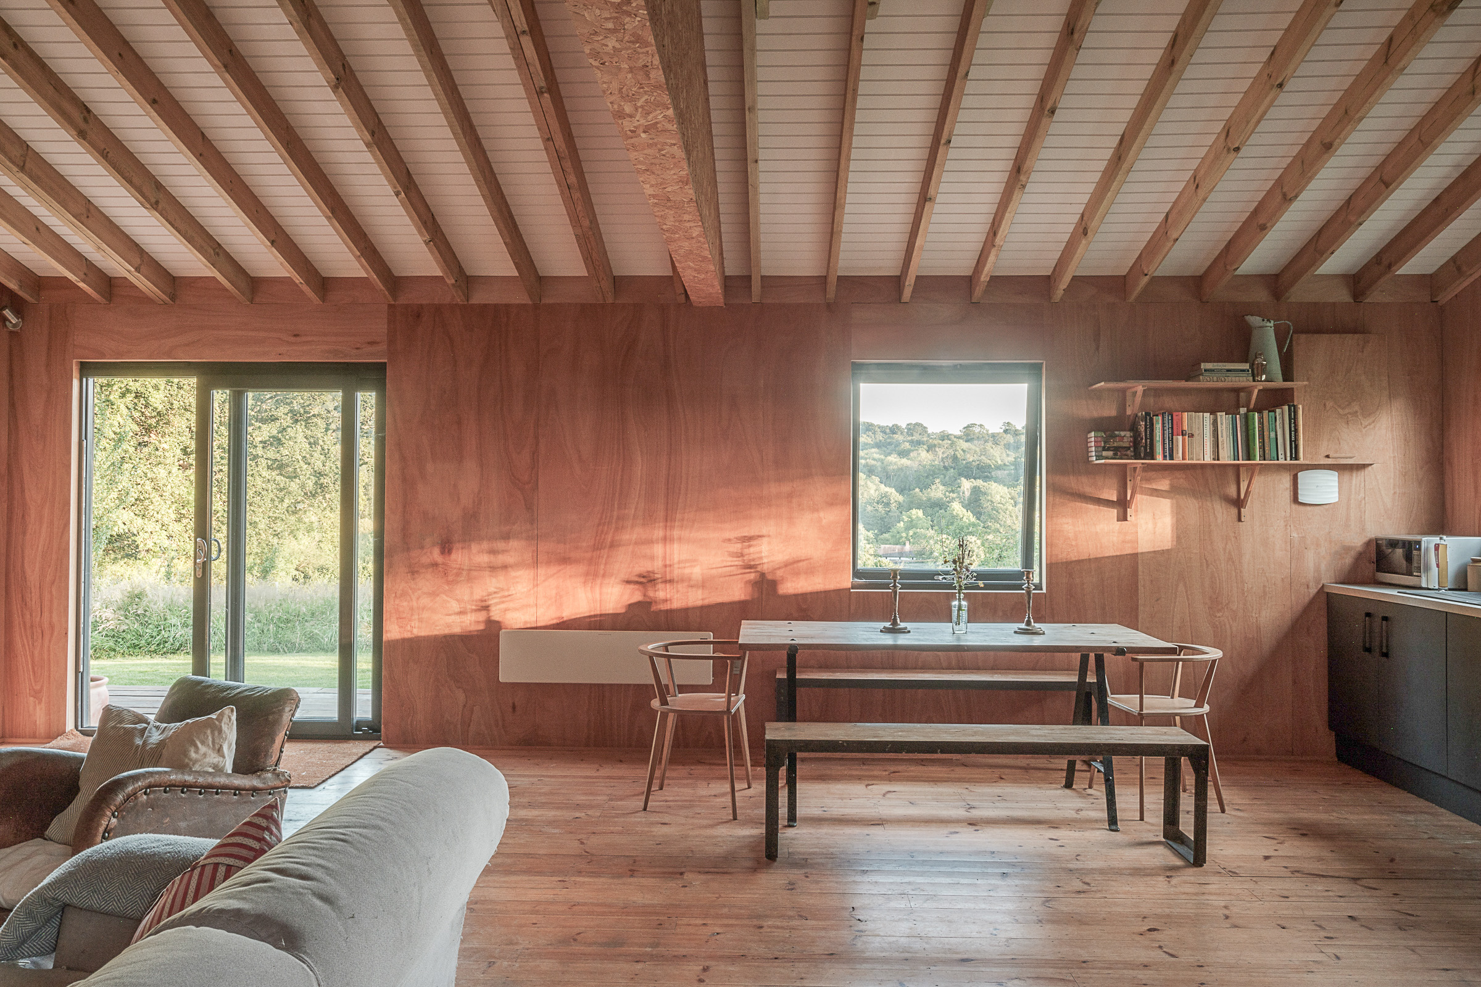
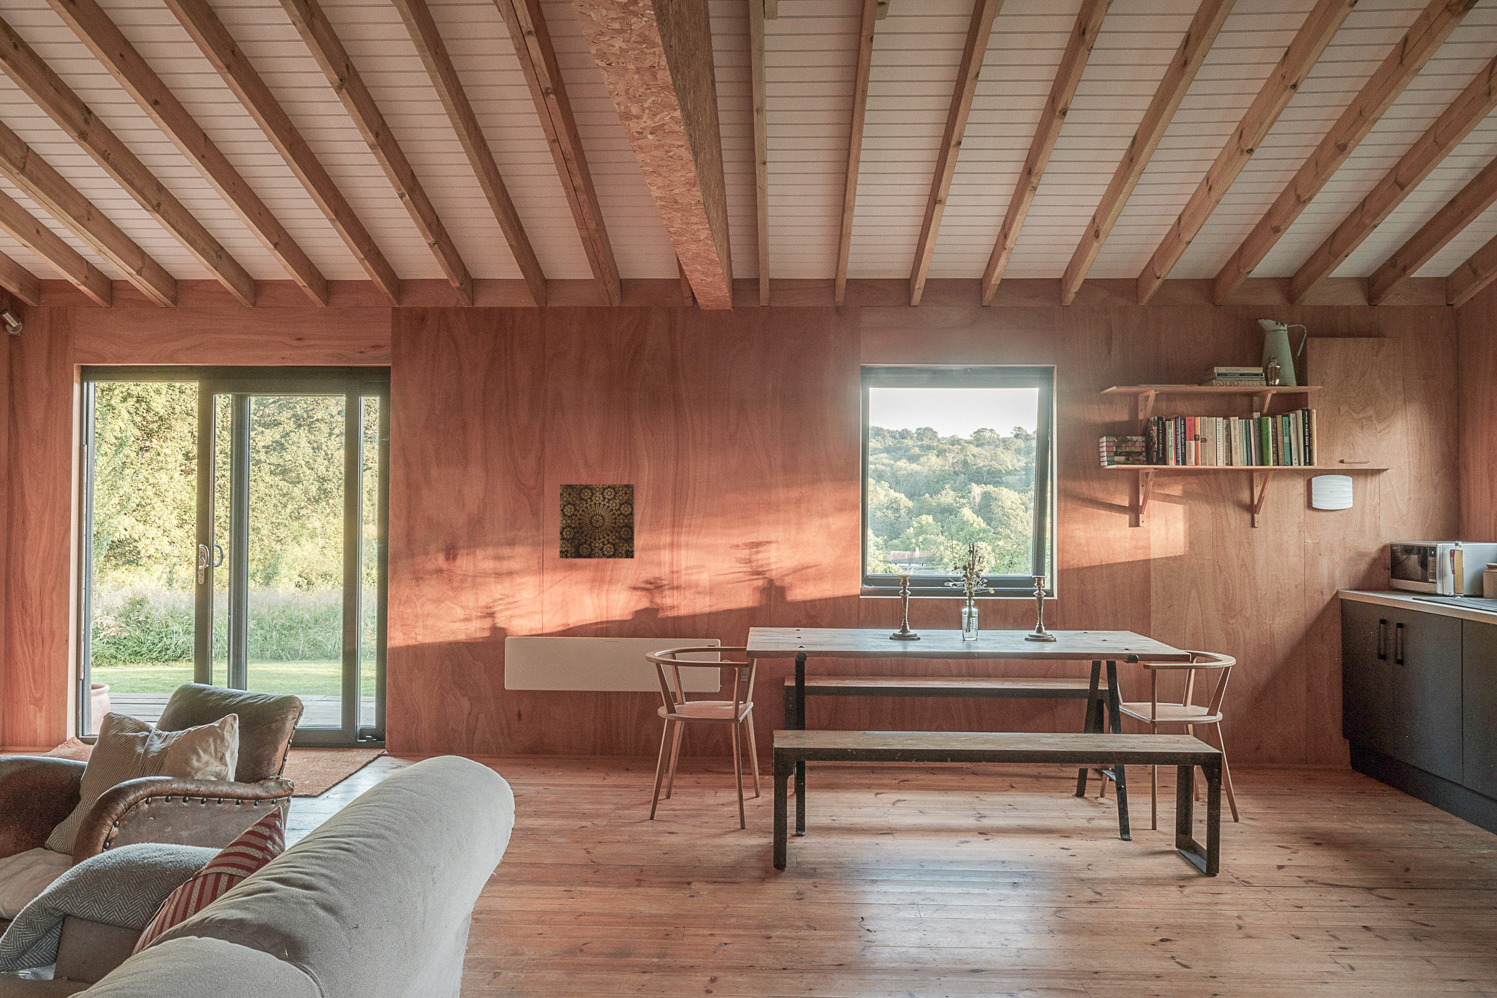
+ wall art [559,483,635,559]
